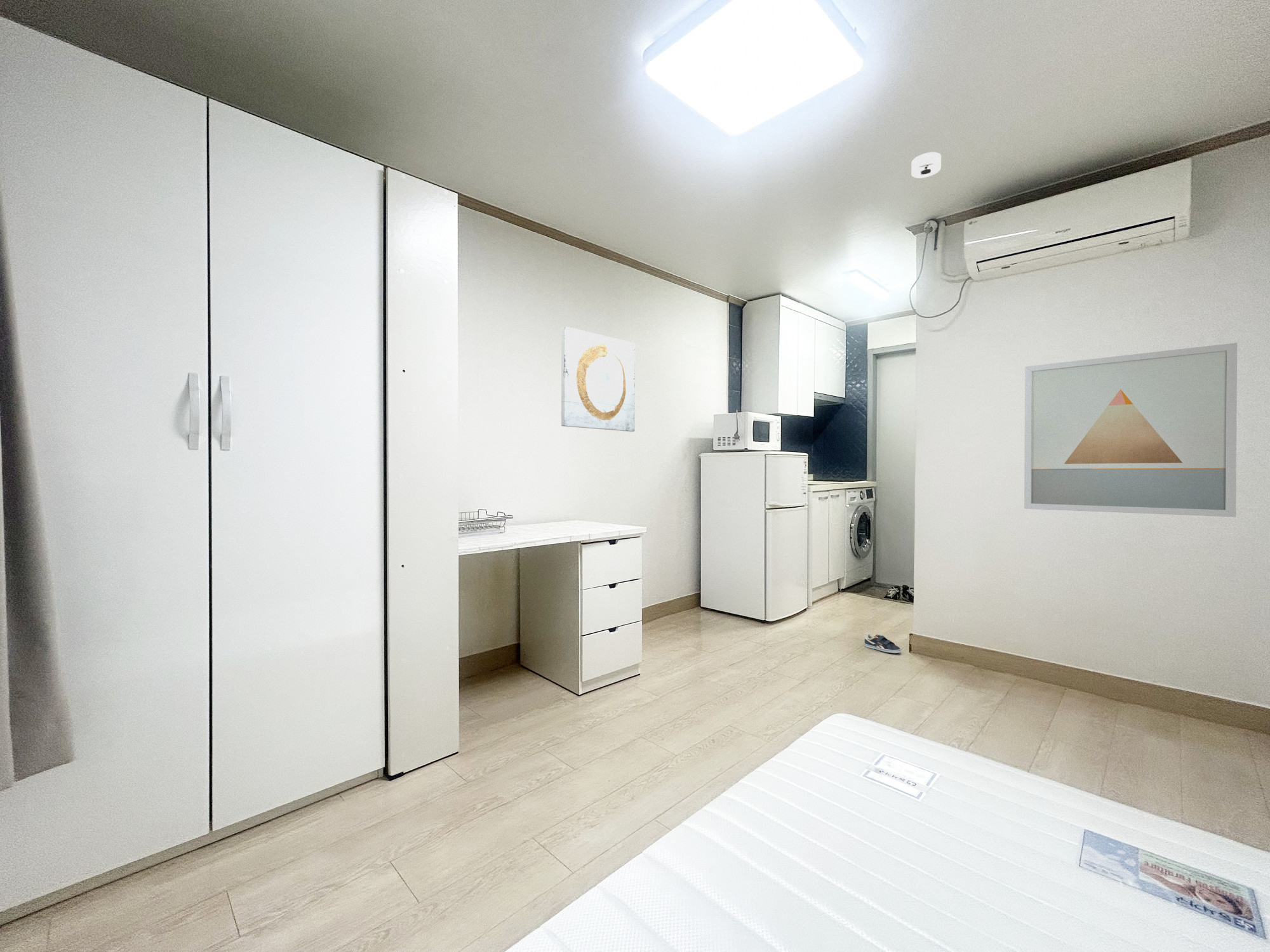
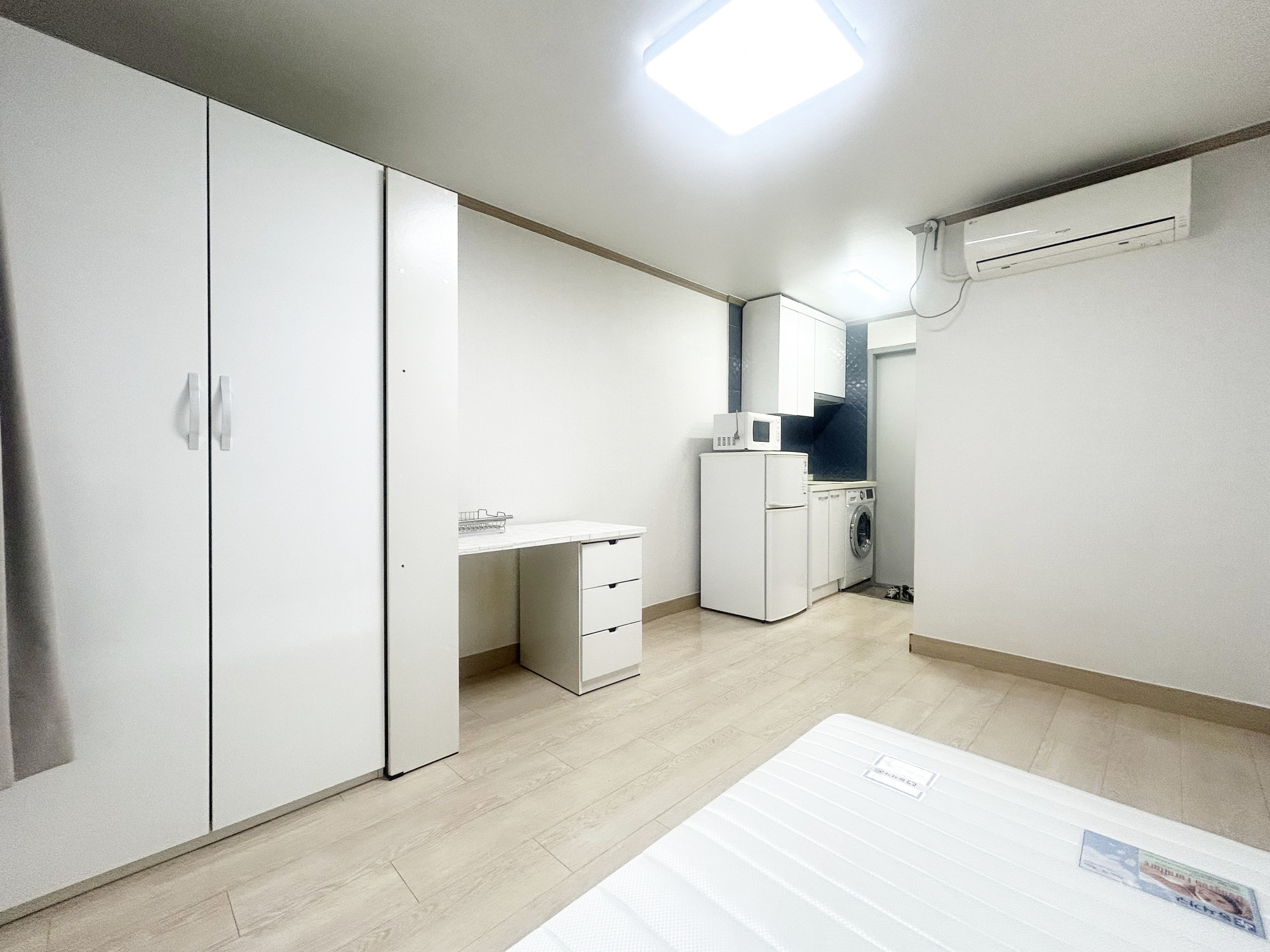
- wall art [561,326,636,432]
- sneaker [864,633,901,654]
- wall art [1024,342,1238,518]
- smoke detector [911,152,942,178]
